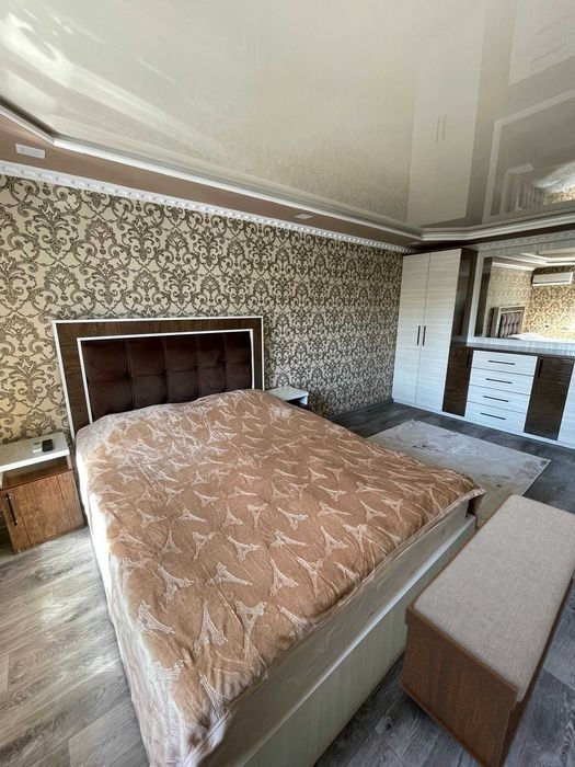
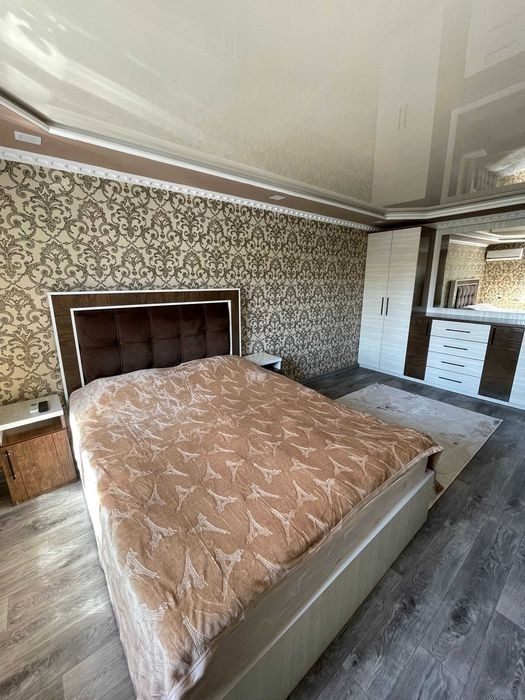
- bench [396,492,575,767]
